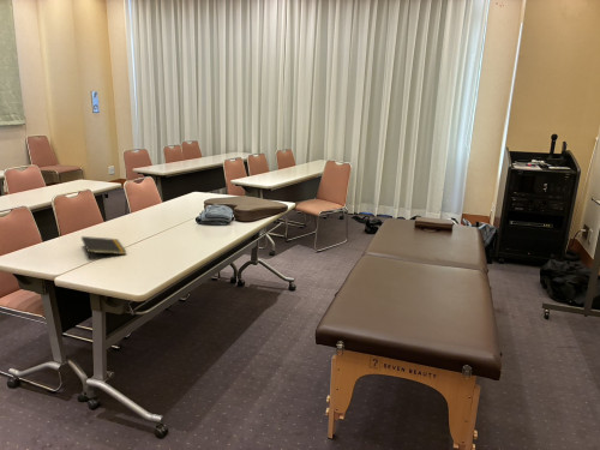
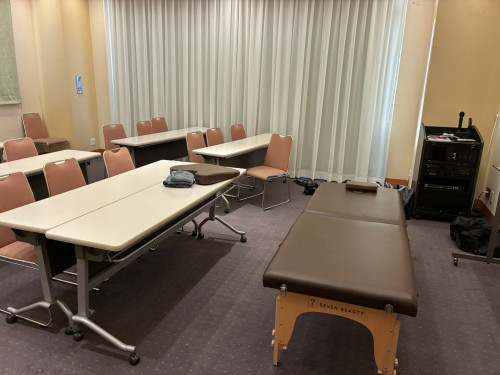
- notepad [80,235,127,260]
